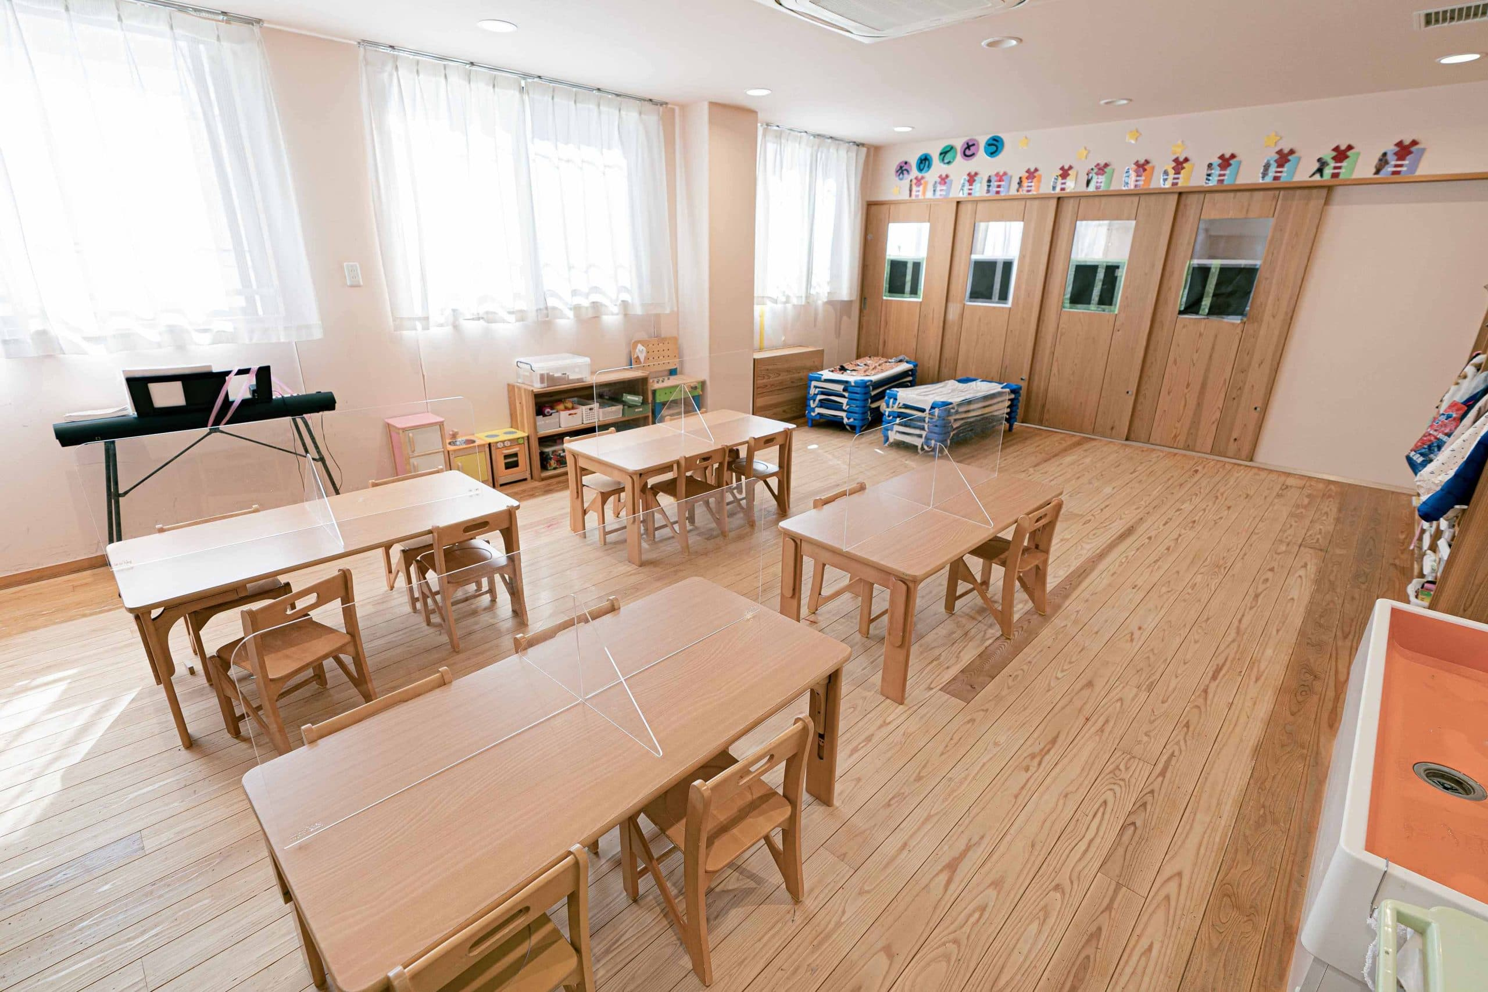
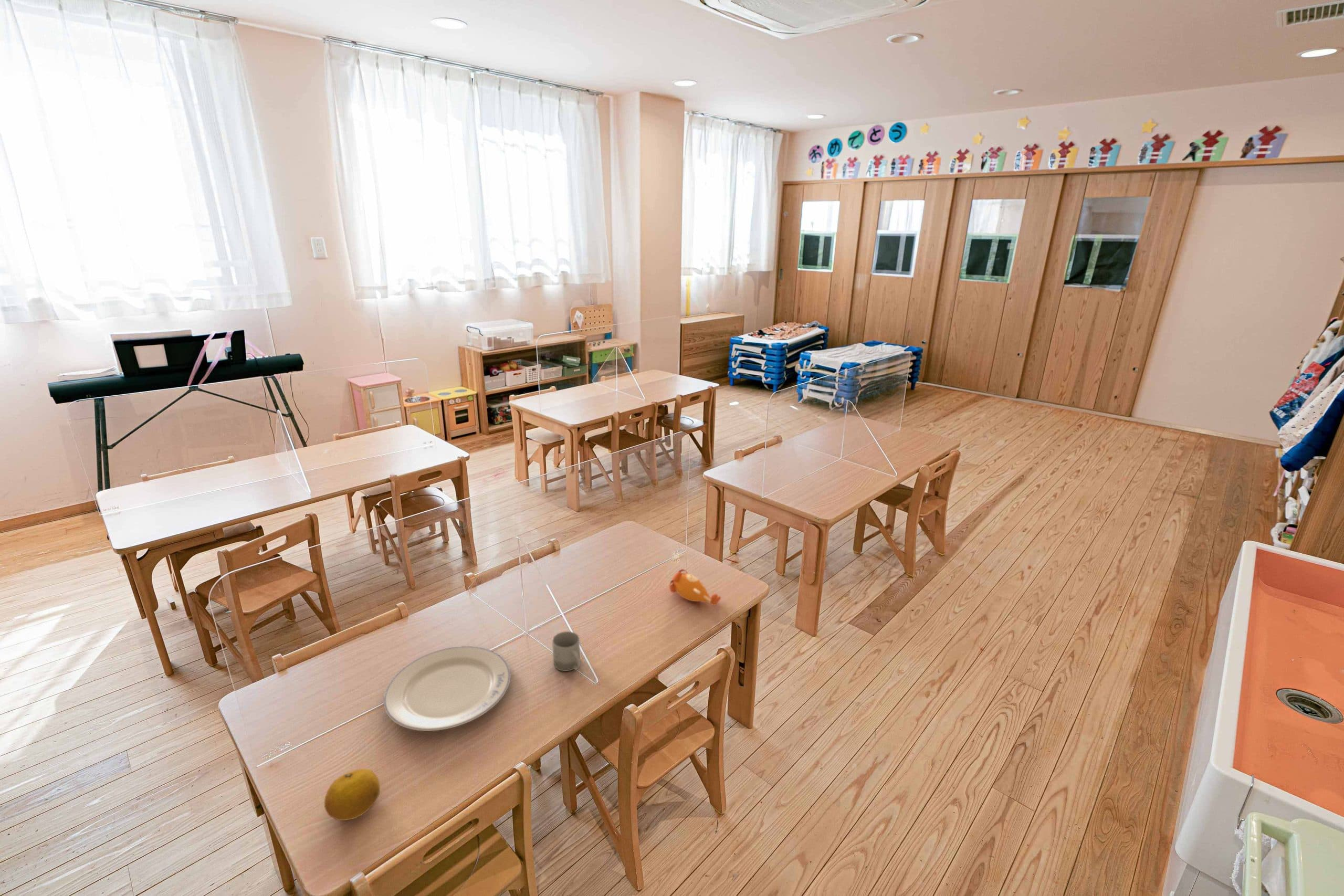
+ toy figure [669,568,721,606]
+ cup [552,631,581,672]
+ fruit [324,768,381,821]
+ chinaware [383,646,511,732]
